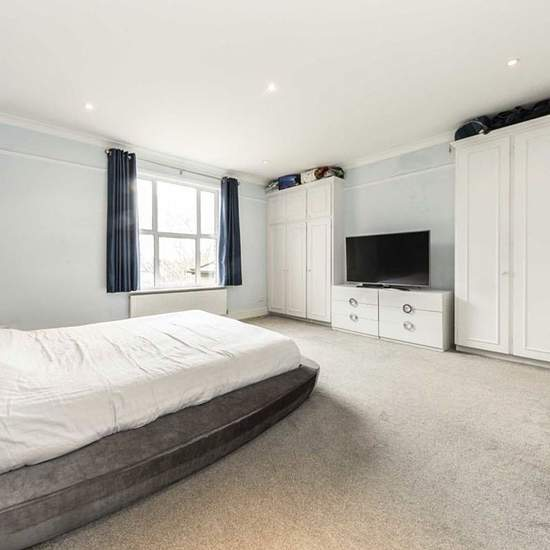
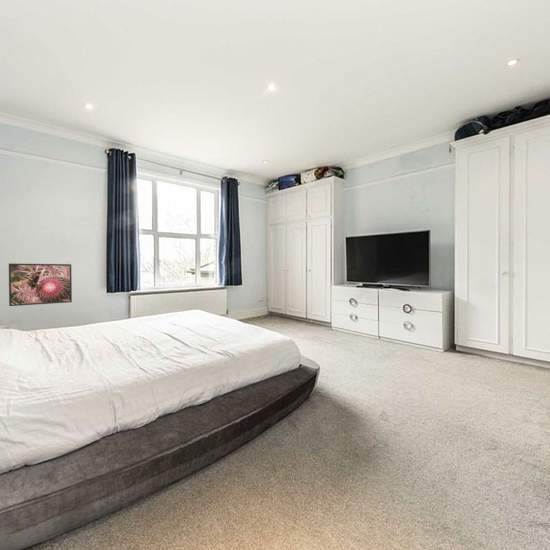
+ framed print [8,263,73,307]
